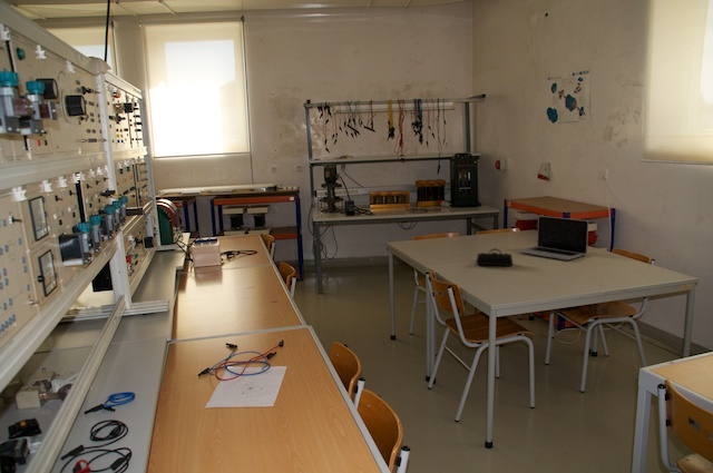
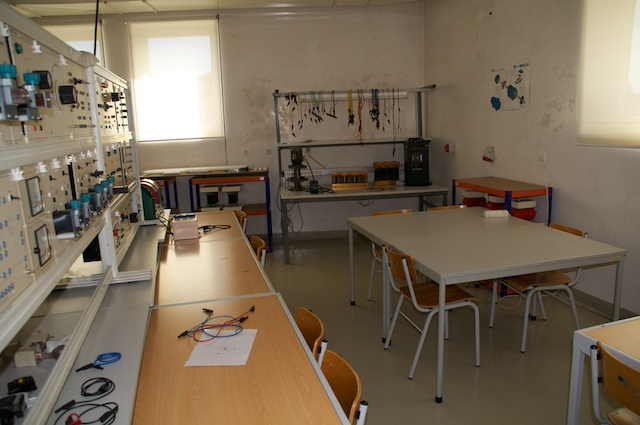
- laptop [518,215,589,262]
- pencil case [475,247,514,267]
